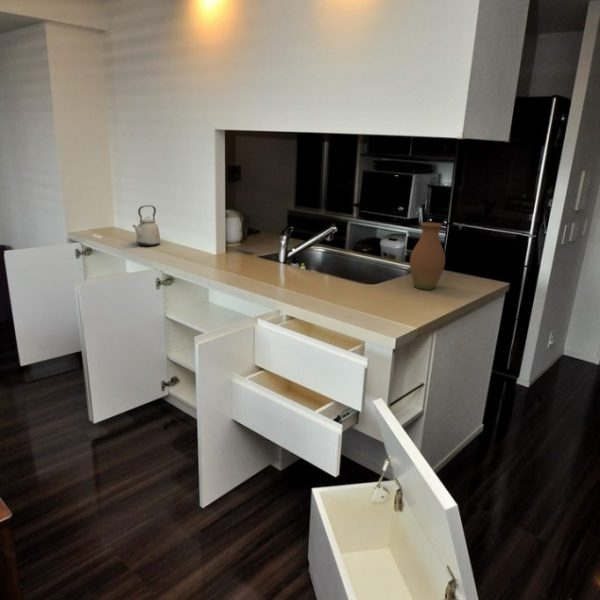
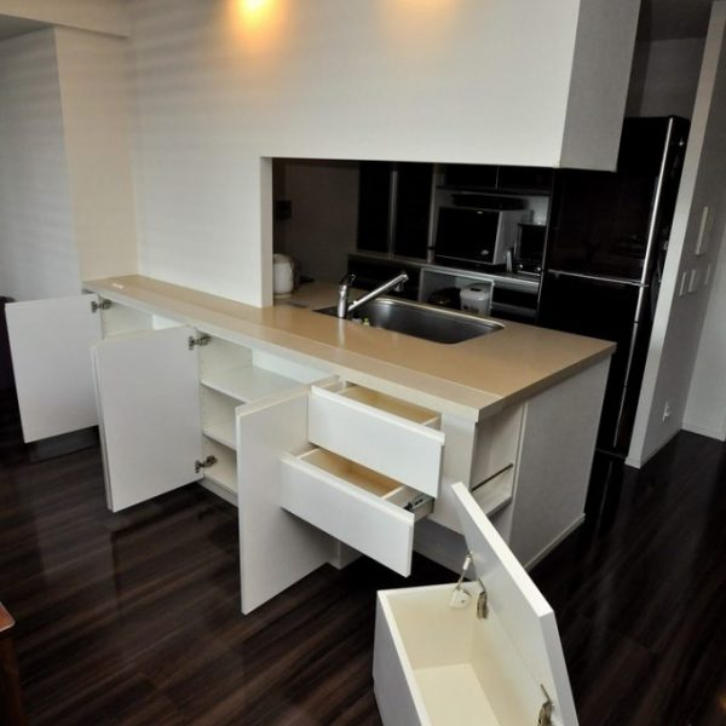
- vase [409,221,446,291]
- kettle [131,204,161,247]
